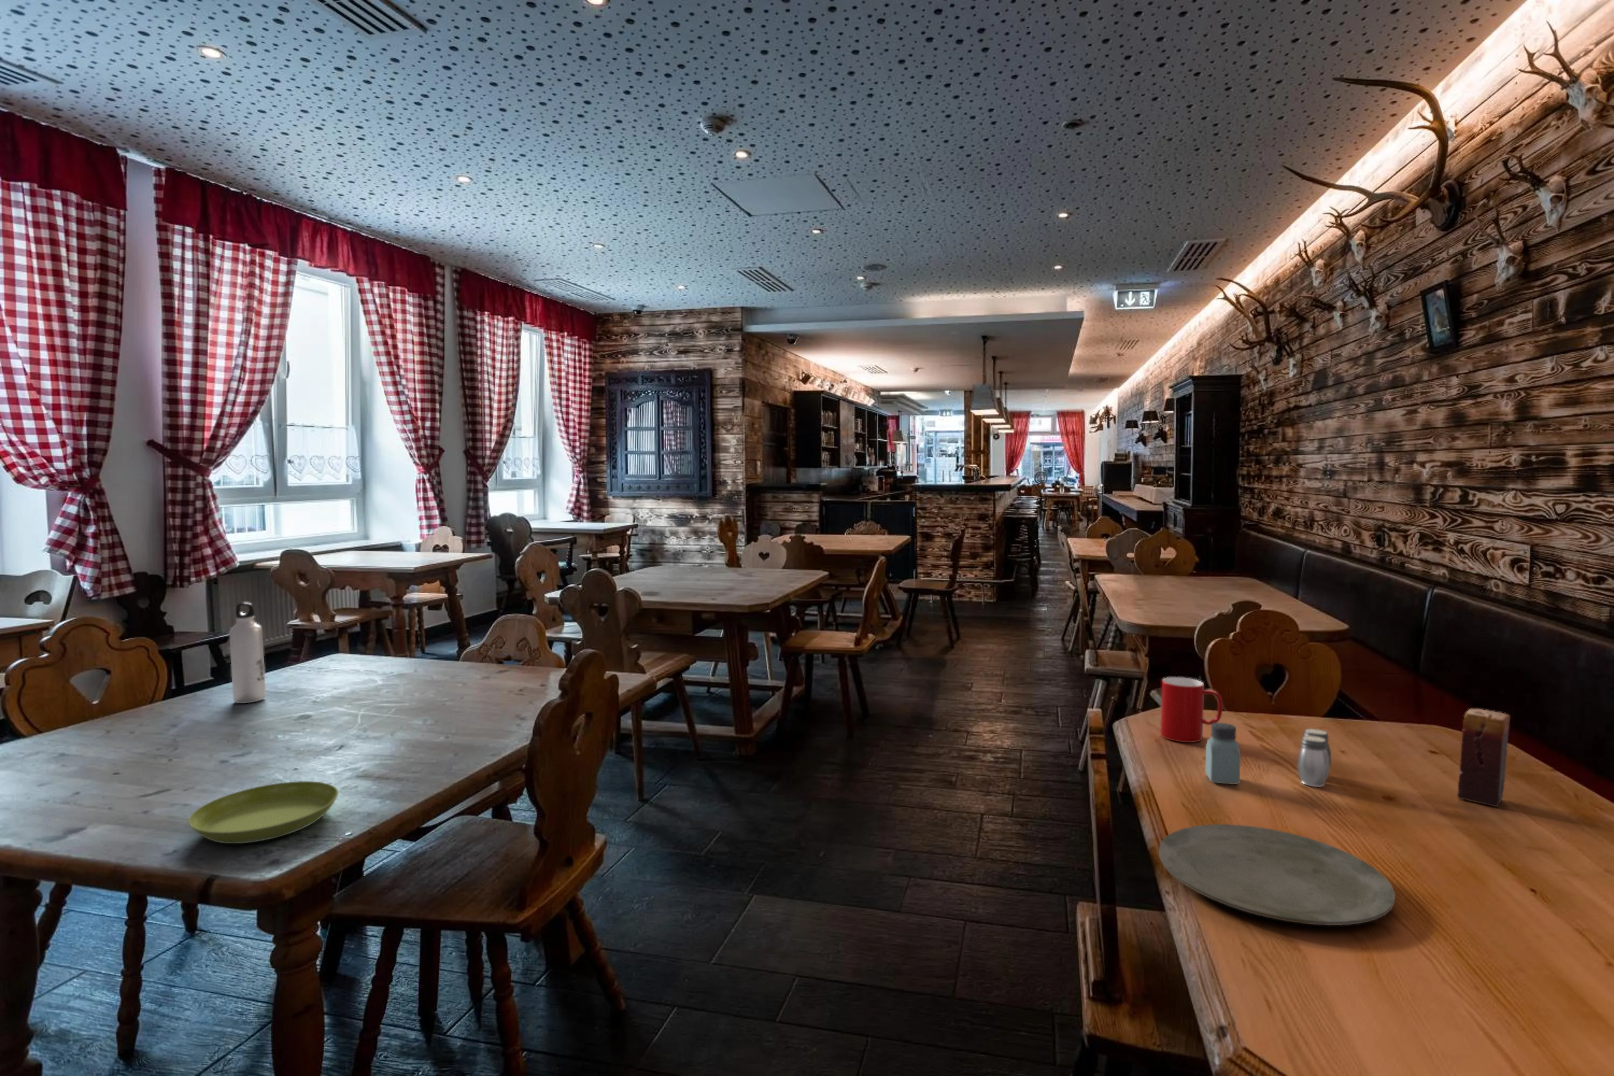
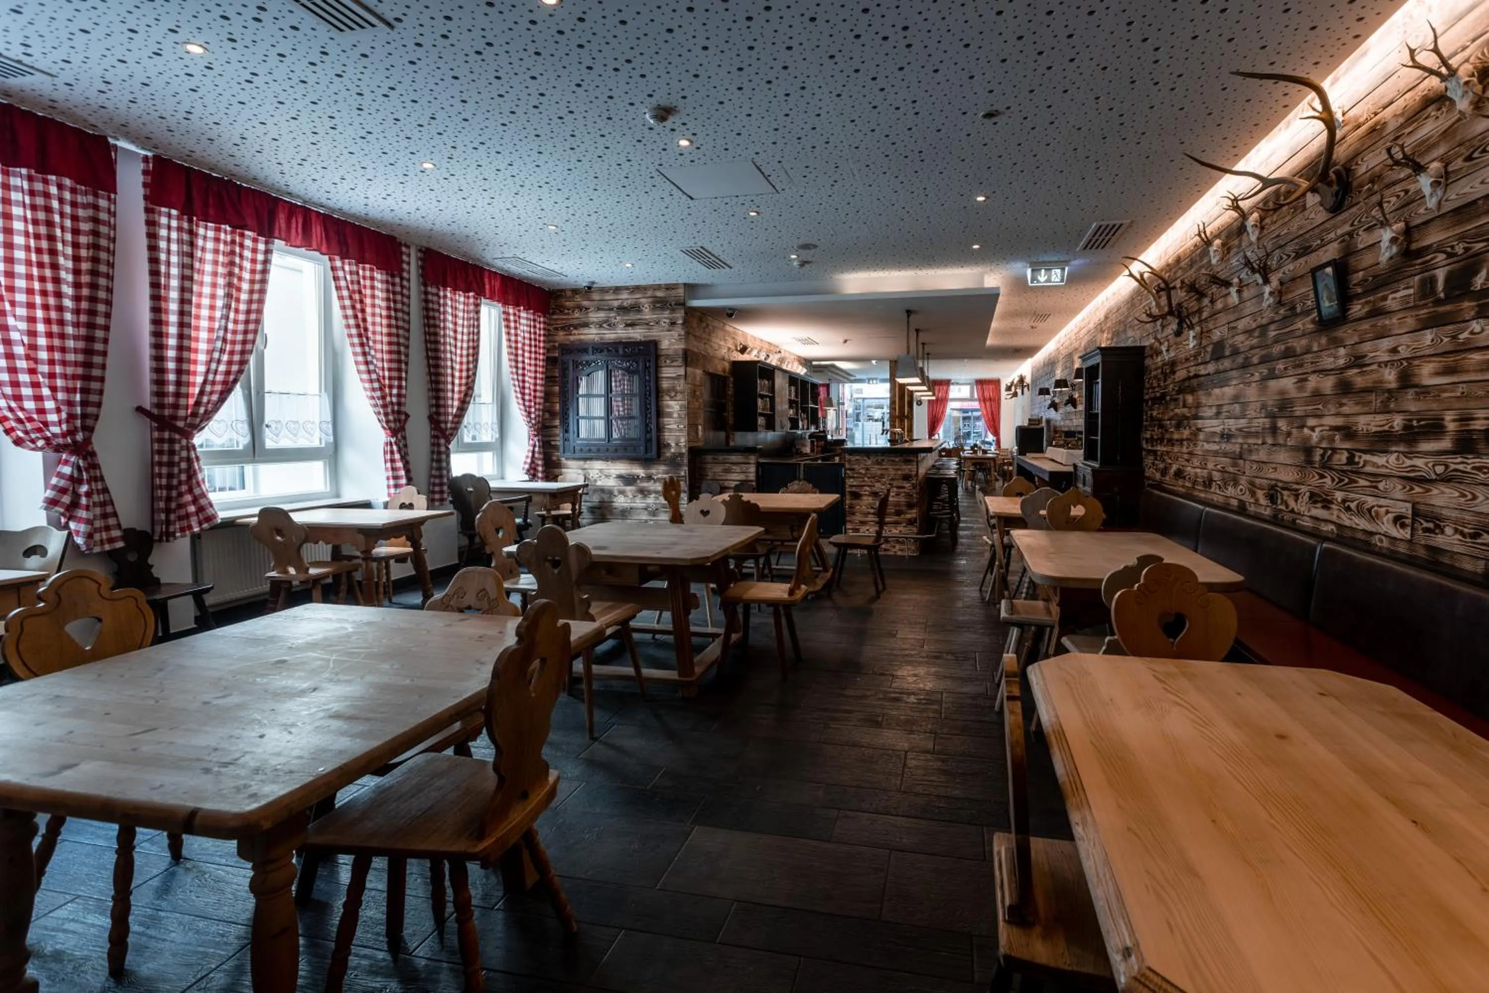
- water bottle [228,602,267,704]
- cup [1160,677,1224,743]
- salt and pepper shaker [1297,728,1332,788]
- saucer [187,781,339,844]
- candle [1457,709,1511,807]
- saltshaker [1204,722,1242,785]
- plate [1159,824,1395,926]
